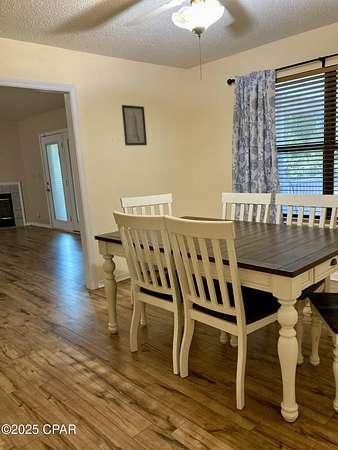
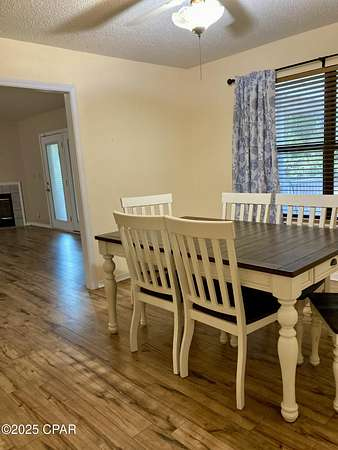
- wall art [121,104,148,147]
